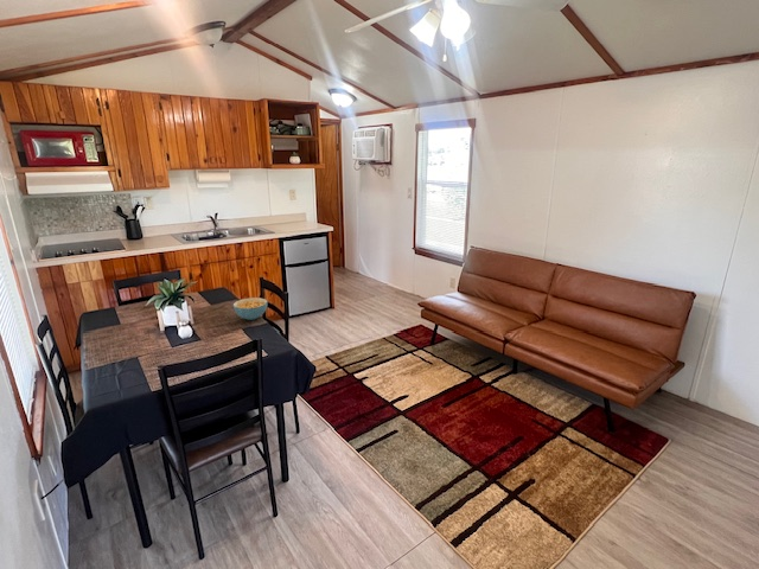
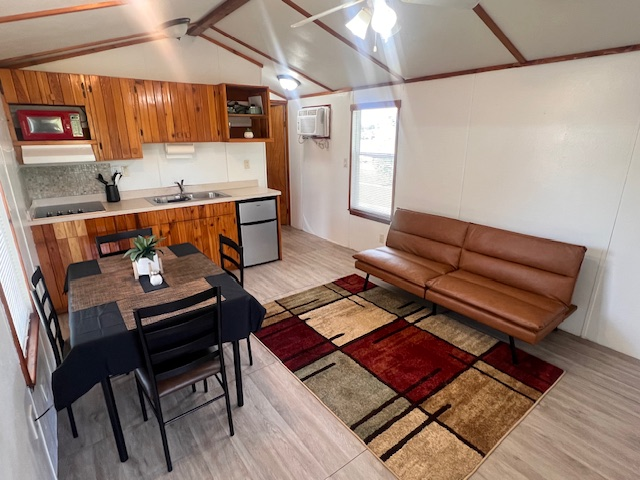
- cereal bowl [232,296,269,321]
